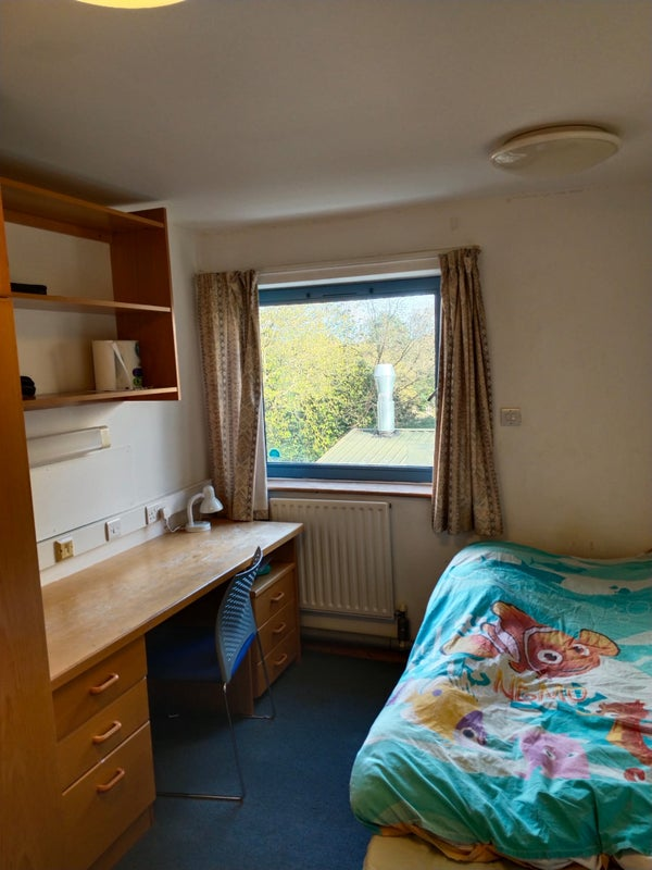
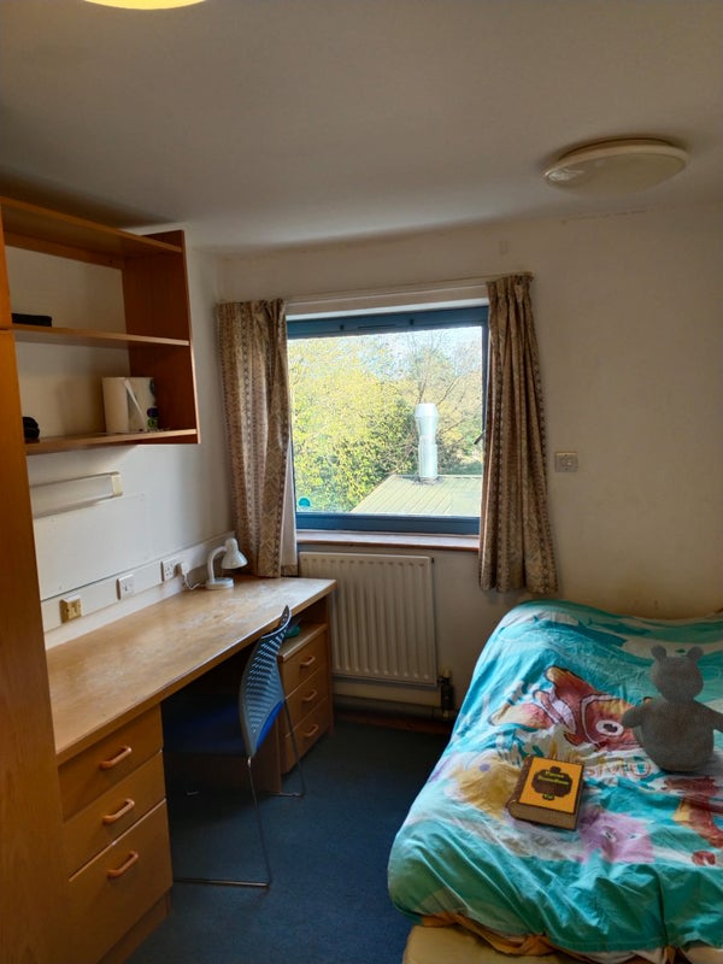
+ stuffed bear [619,643,723,772]
+ hardback book [506,753,586,833]
